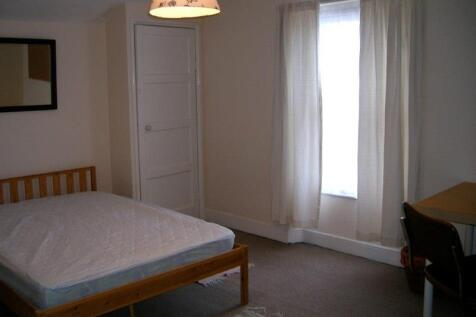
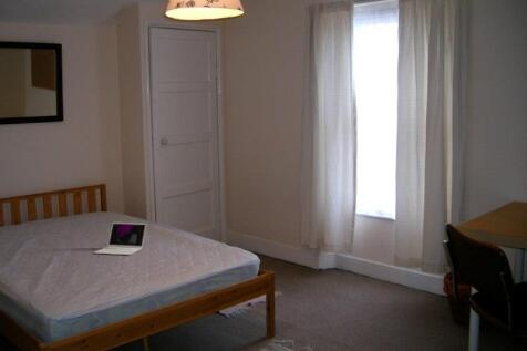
+ laptop [93,221,147,256]
